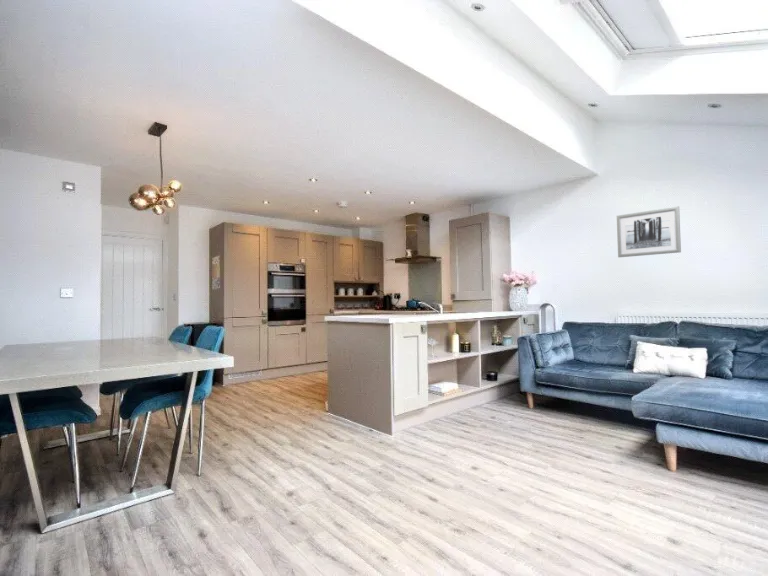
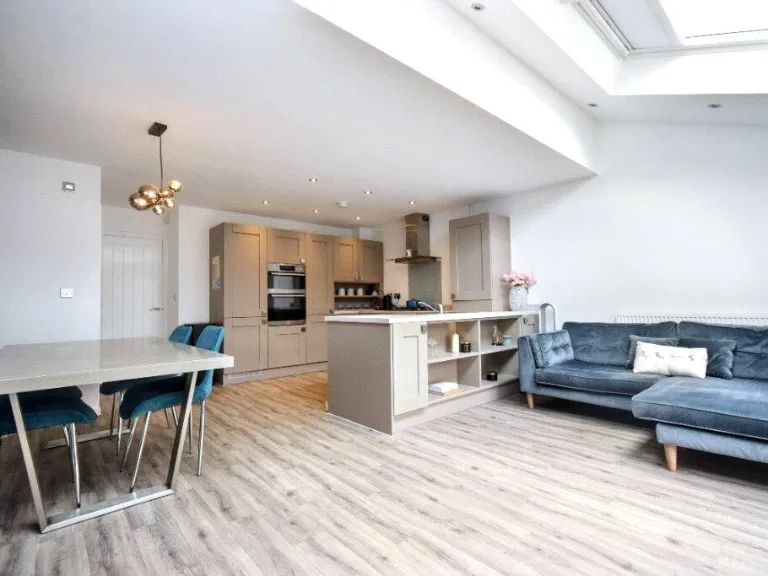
- wall art [616,205,682,258]
